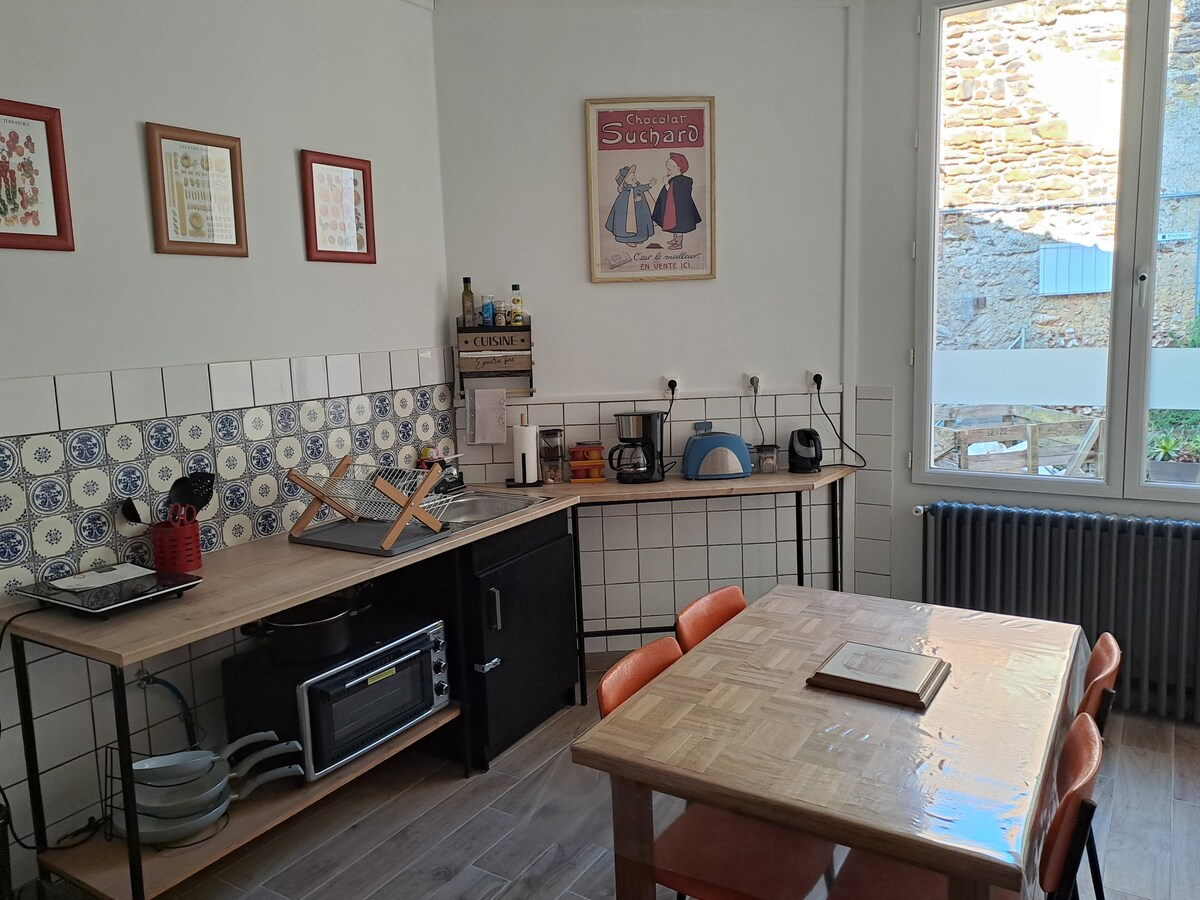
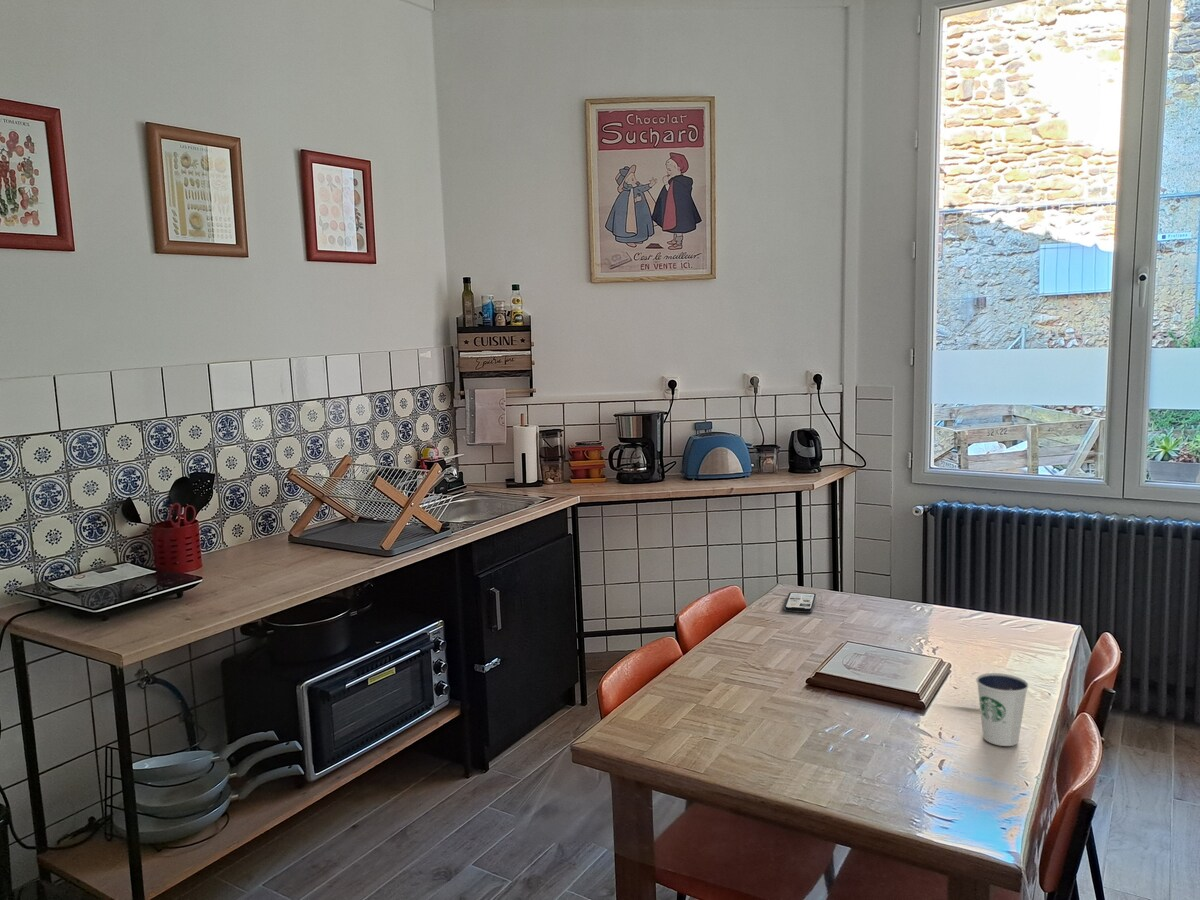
+ dixie cup [975,672,1029,747]
+ phone case [783,591,818,613]
